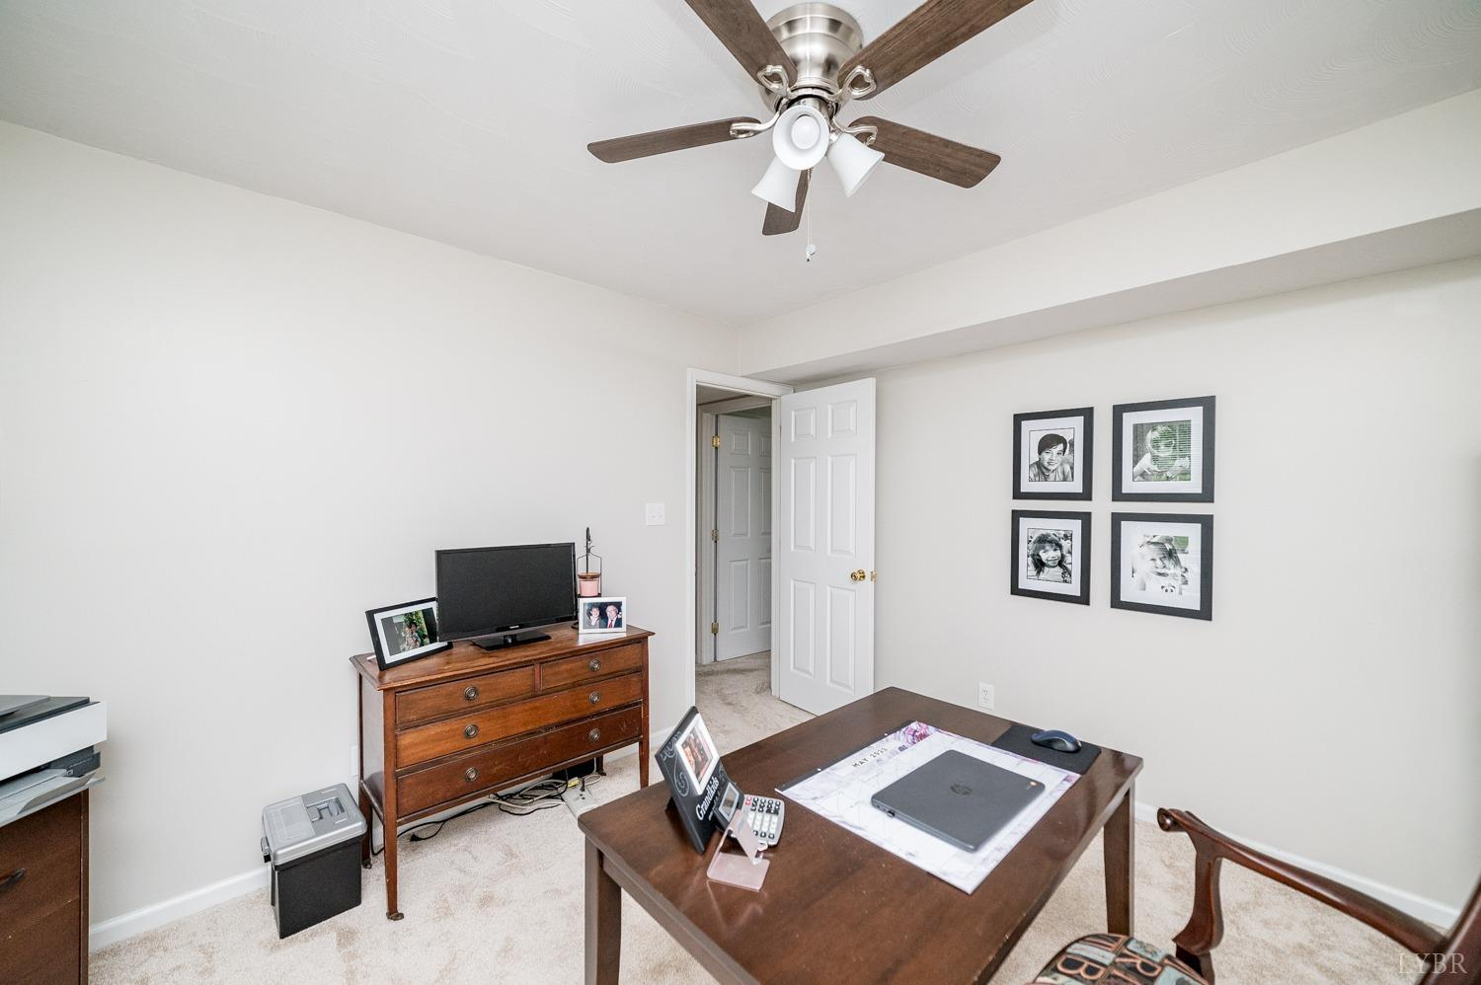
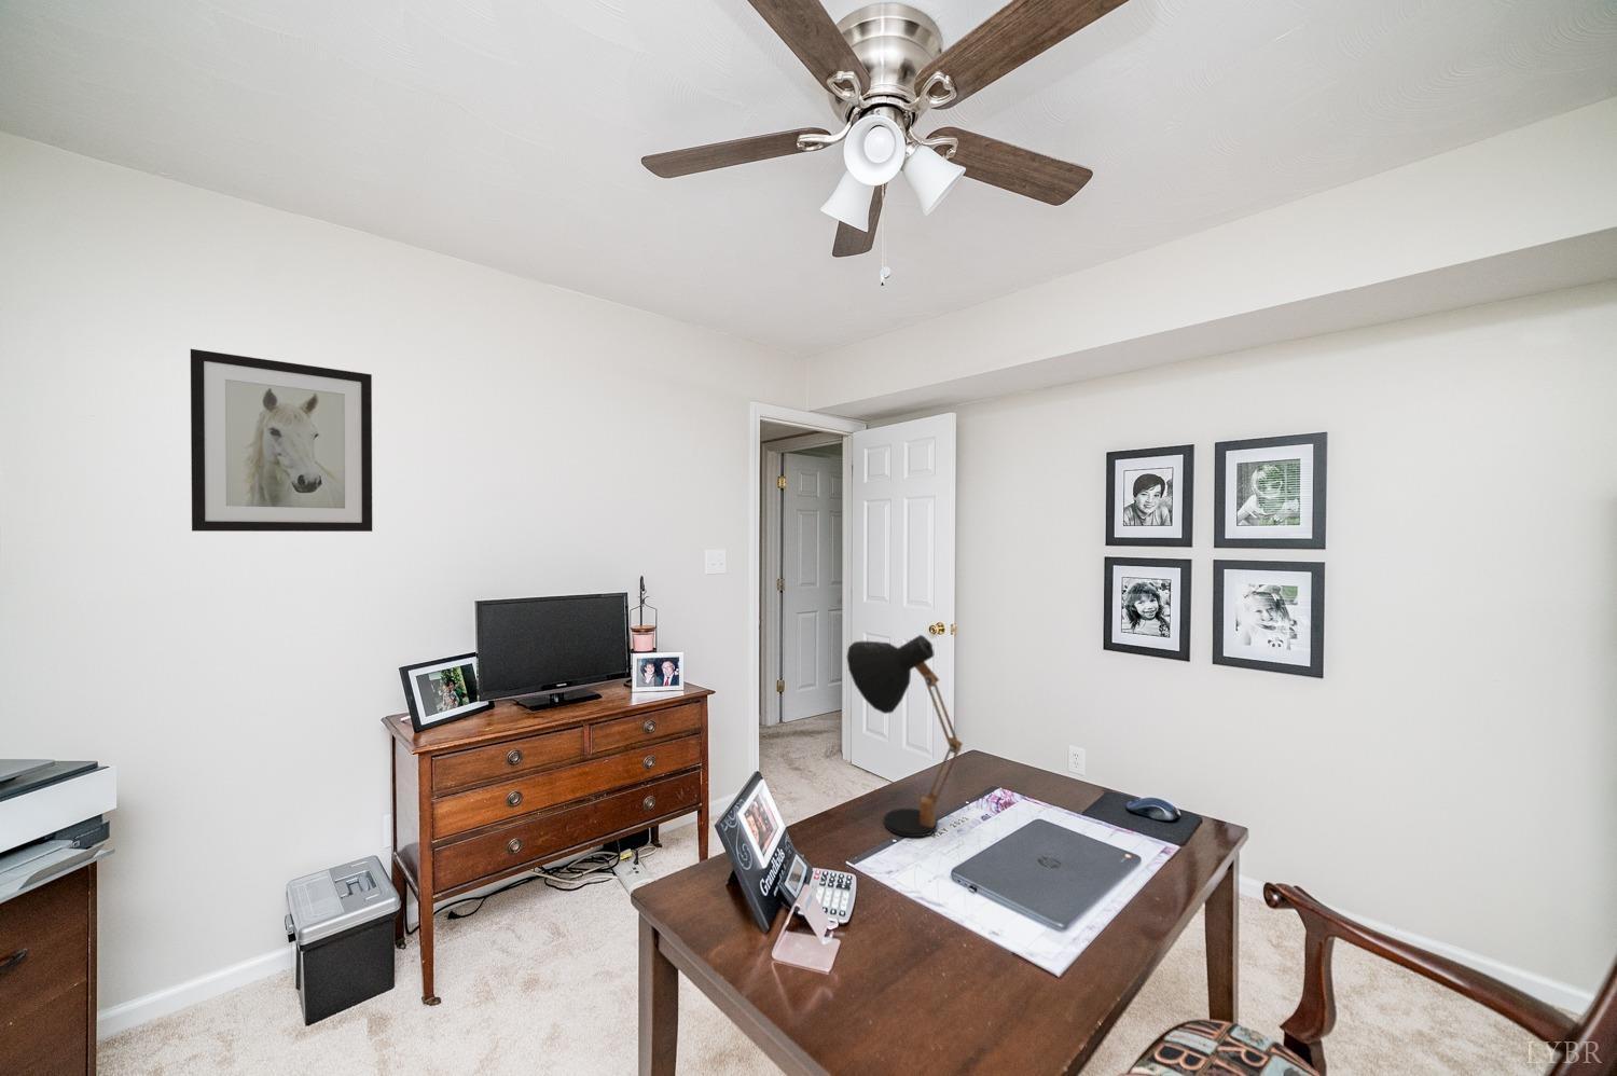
+ desk lamp [846,634,964,838]
+ wall art [190,348,373,533]
